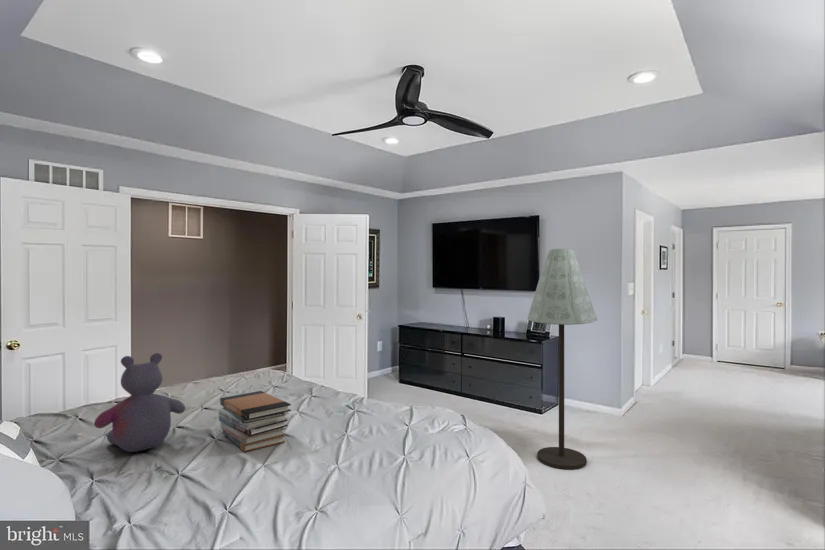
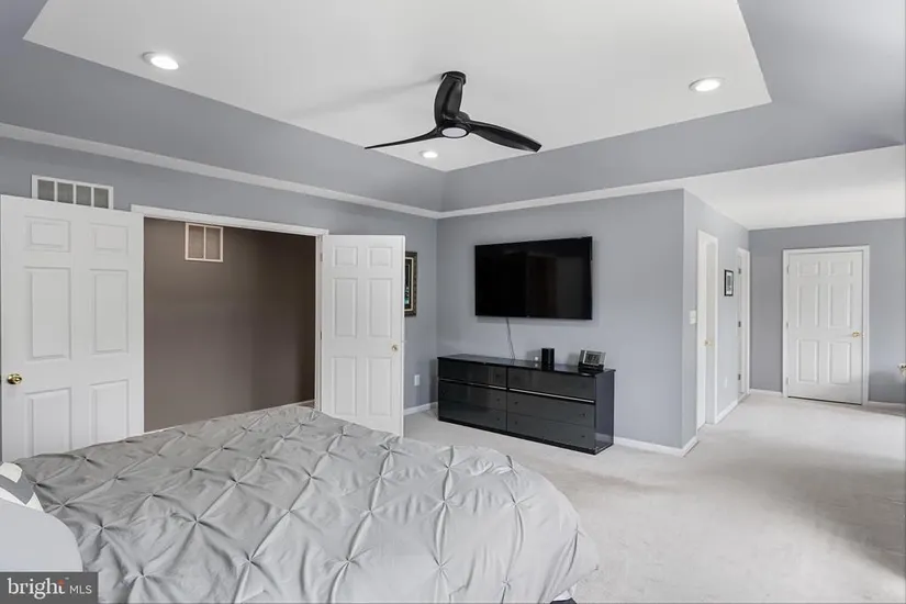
- stuffed bear [93,352,186,453]
- floor lamp [526,248,598,470]
- book stack [218,390,292,453]
